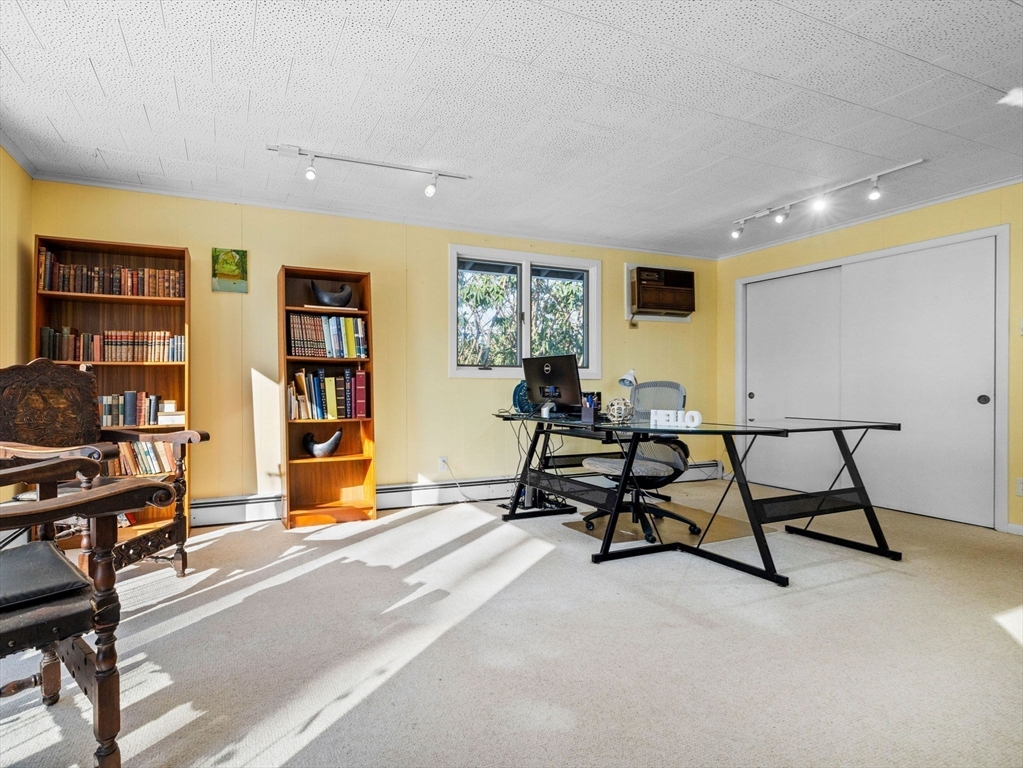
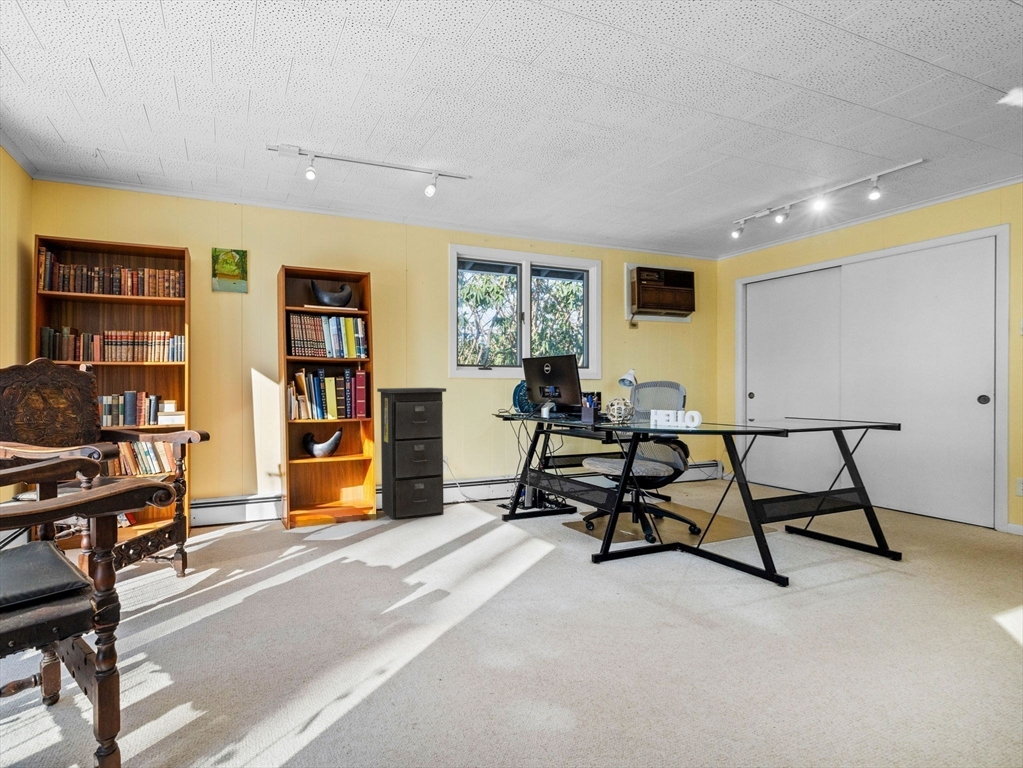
+ filing cabinet [376,387,447,521]
